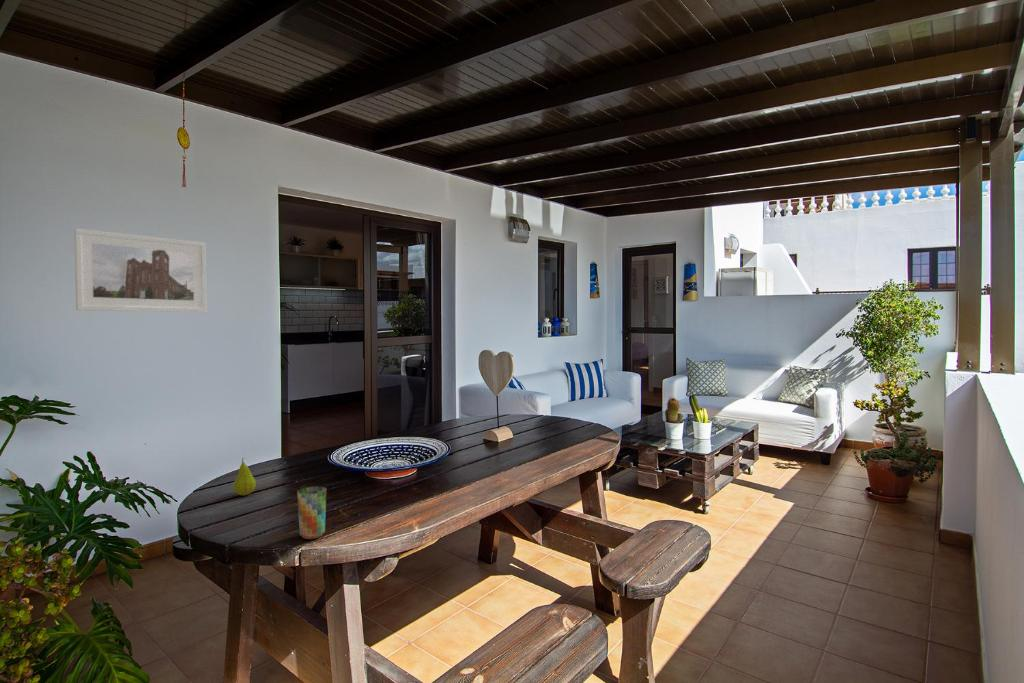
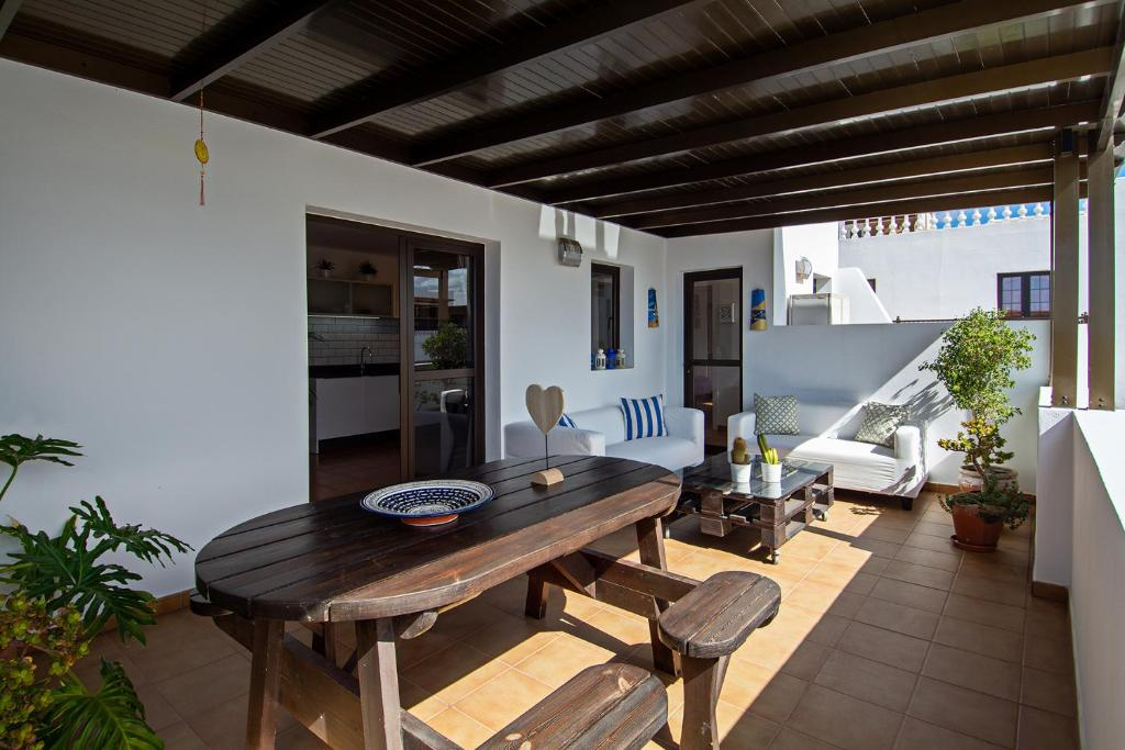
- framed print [73,227,208,314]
- fruit [232,458,257,496]
- cup [296,485,327,540]
